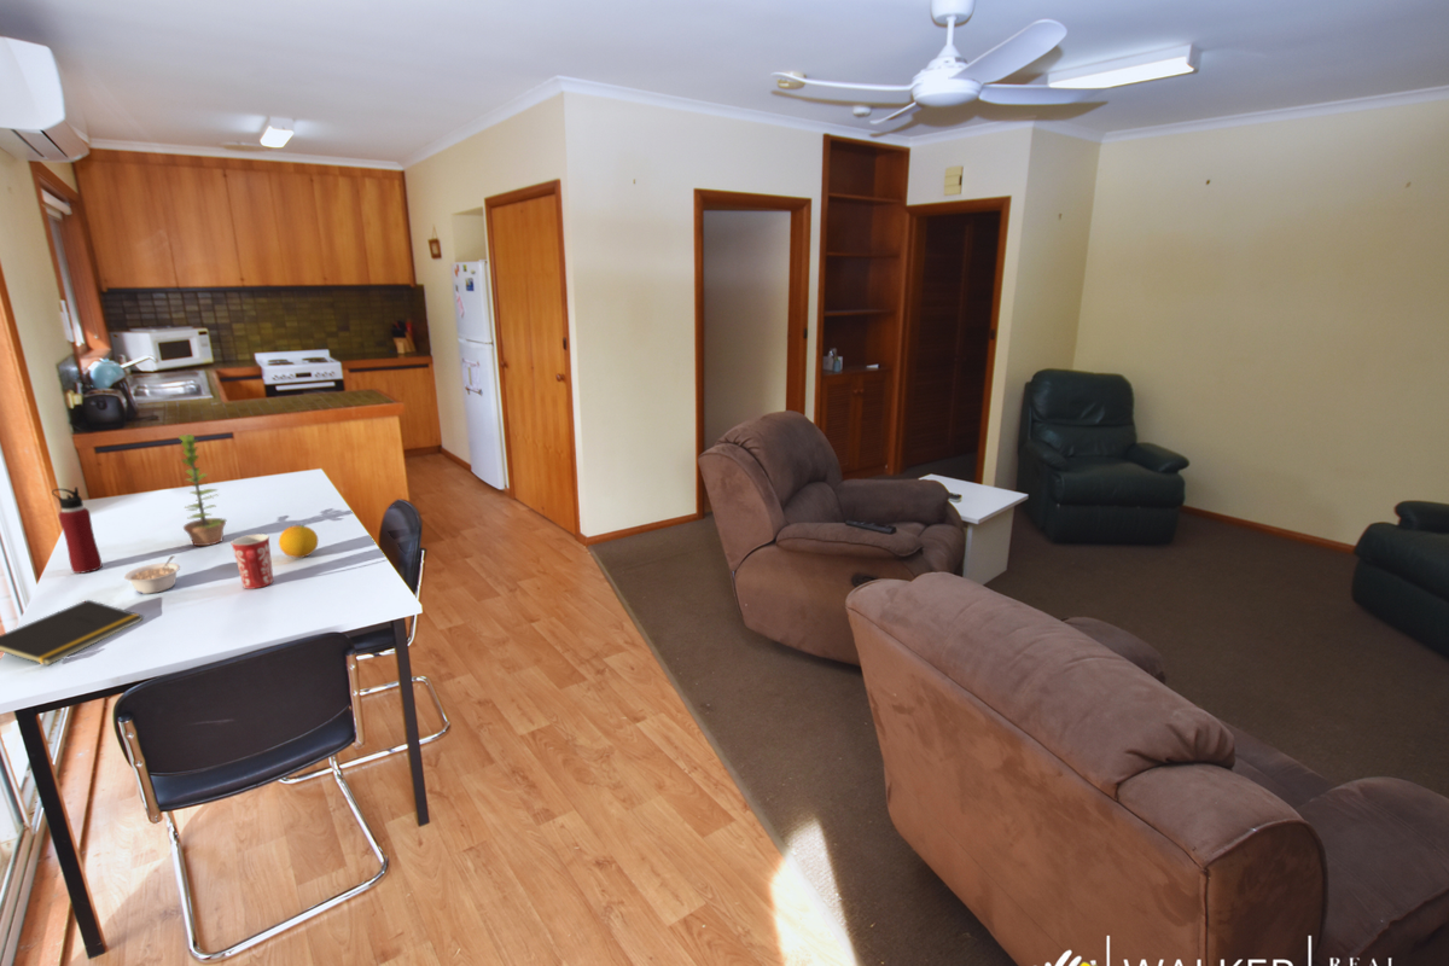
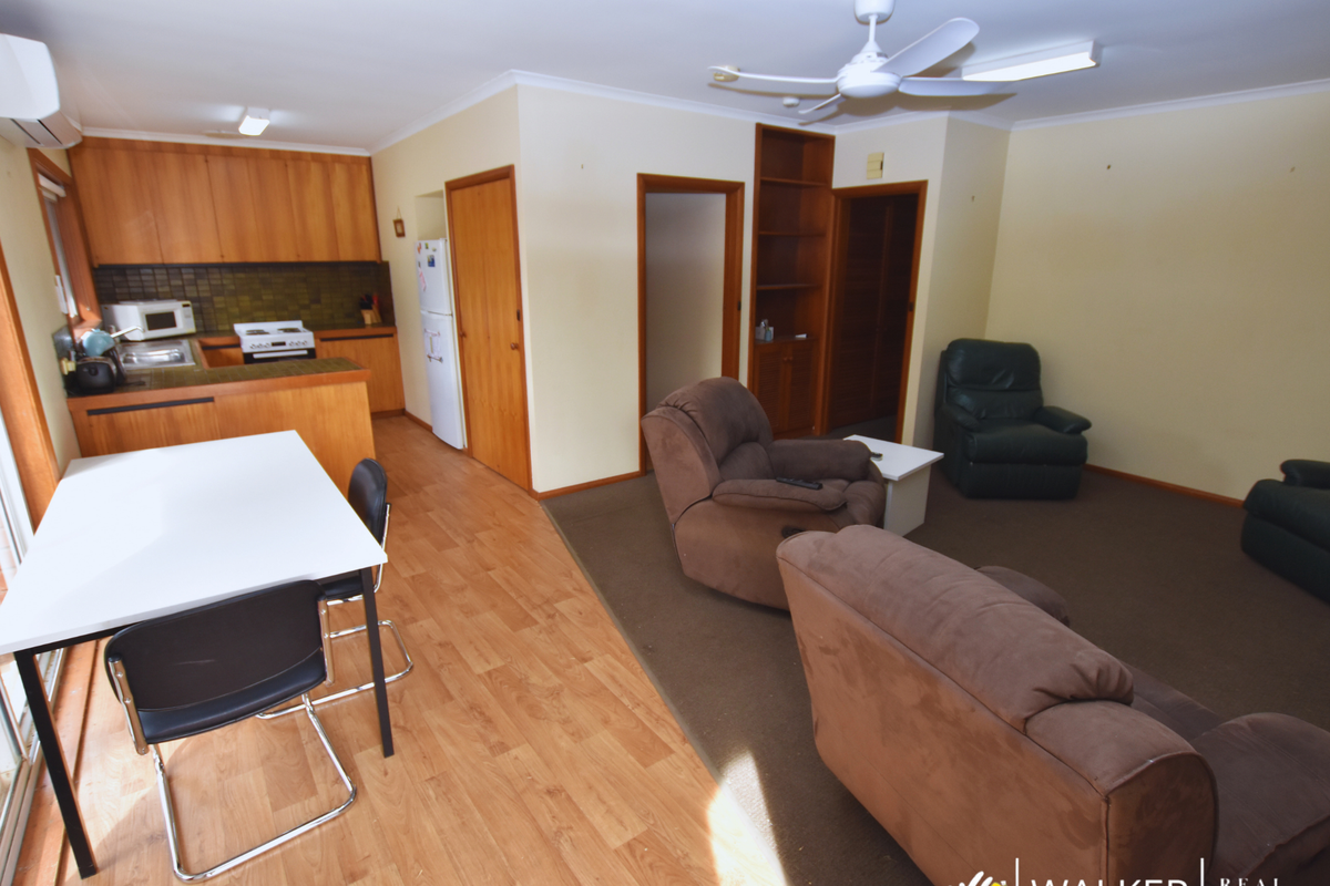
- plant [178,433,228,547]
- fruit [278,524,319,559]
- water bottle [51,485,104,575]
- notepad [0,599,145,667]
- mug [229,533,274,590]
- legume [123,554,181,595]
